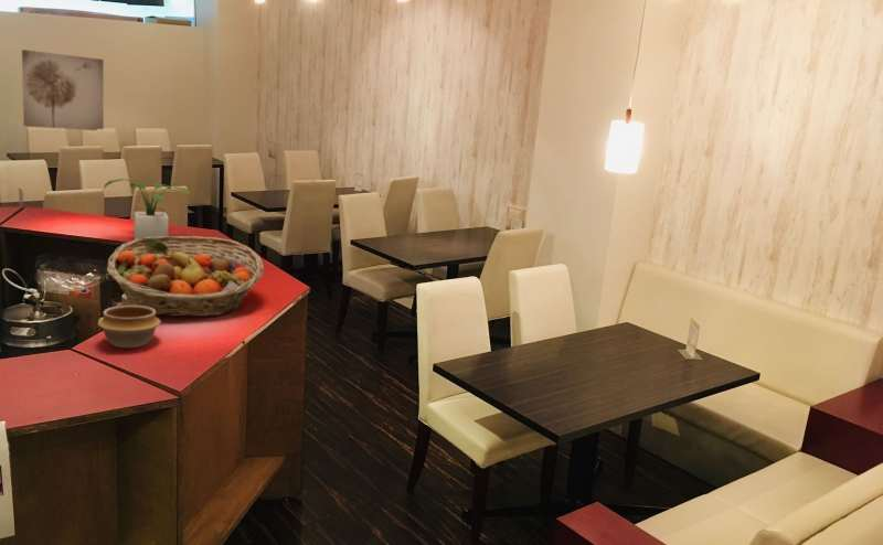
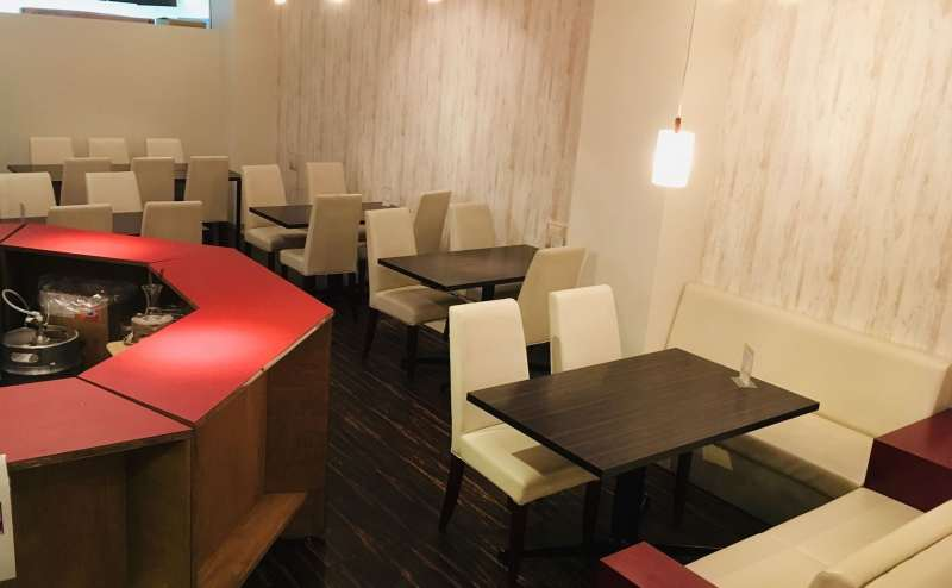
- wall art [21,49,105,131]
- potted plant [103,178,191,241]
- fruit basket [106,235,265,318]
- bowl [97,304,162,349]
